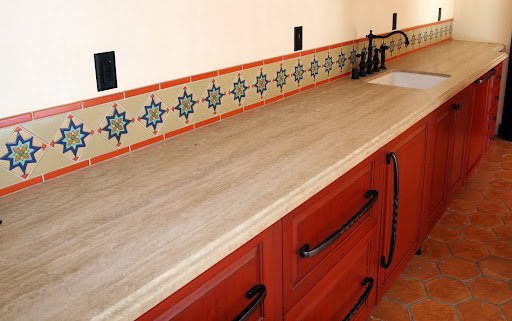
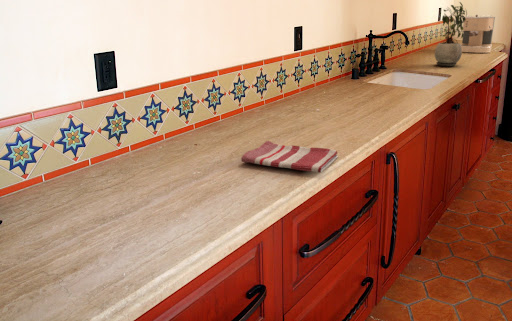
+ coffee maker [460,14,496,54]
+ potted plant [434,1,468,67]
+ dish towel [240,140,339,173]
